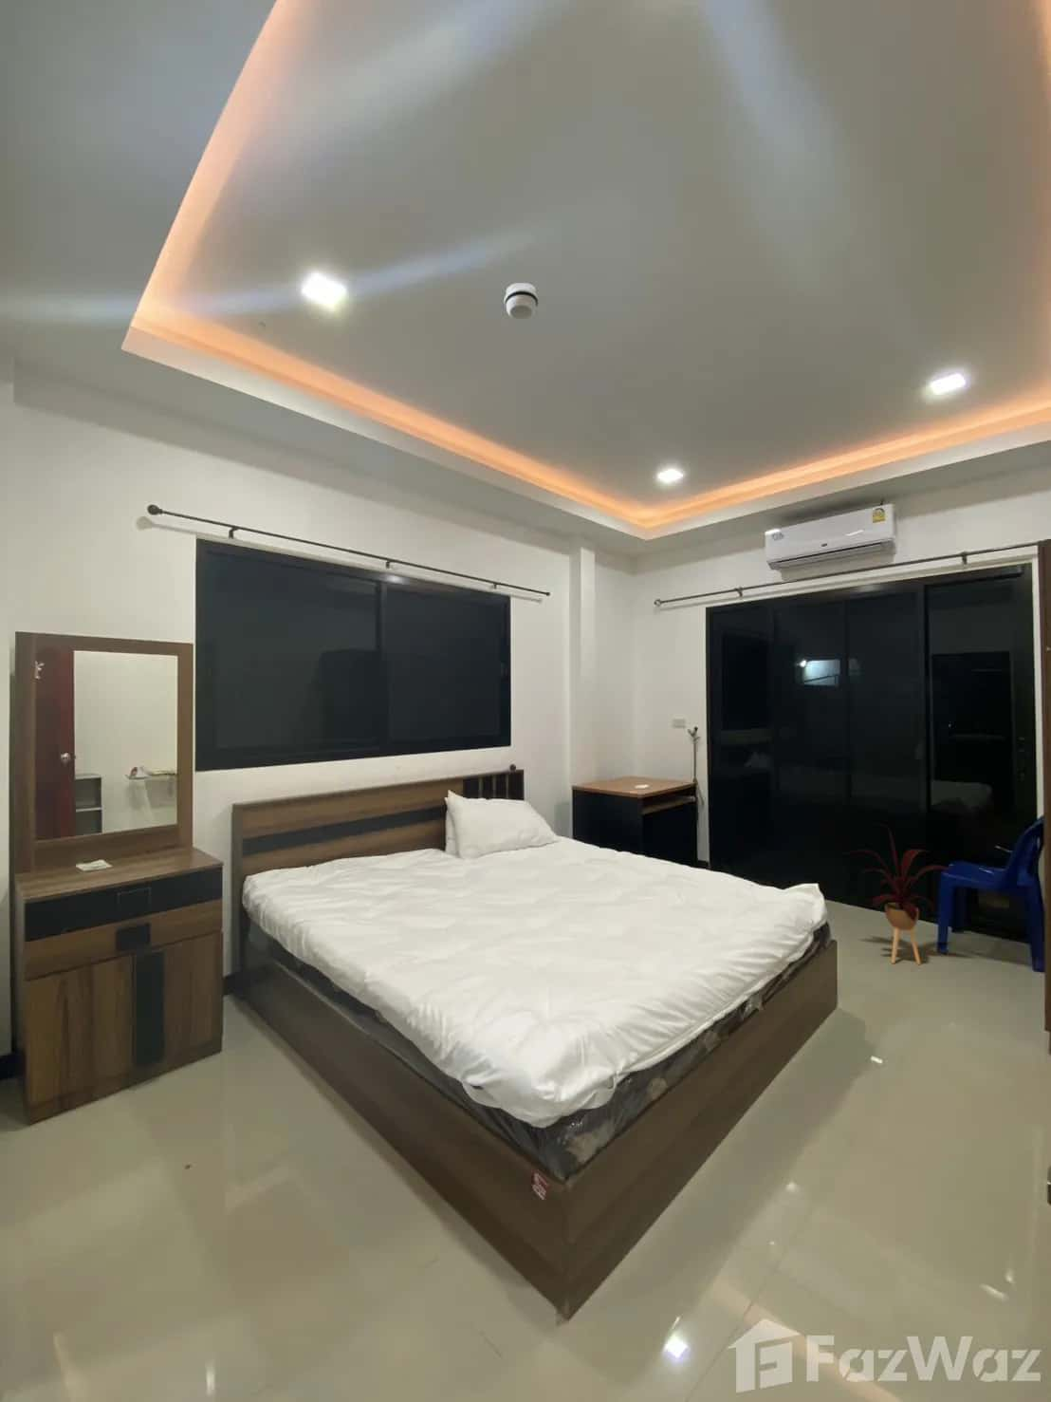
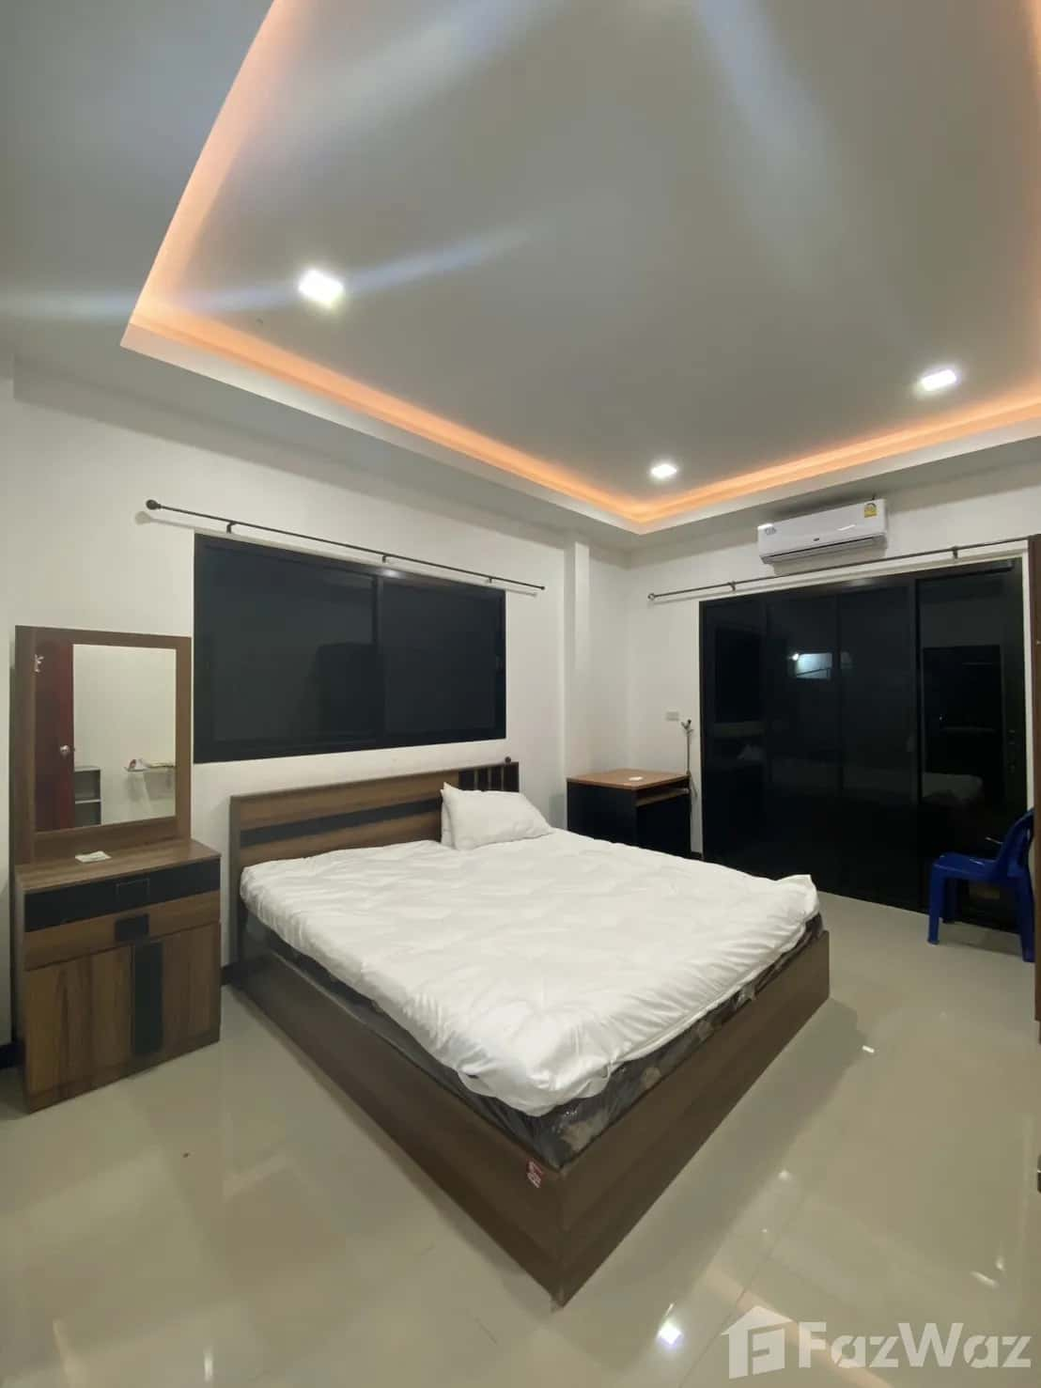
- house plant [842,823,954,966]
- smoke detector [503,282,540,320]
